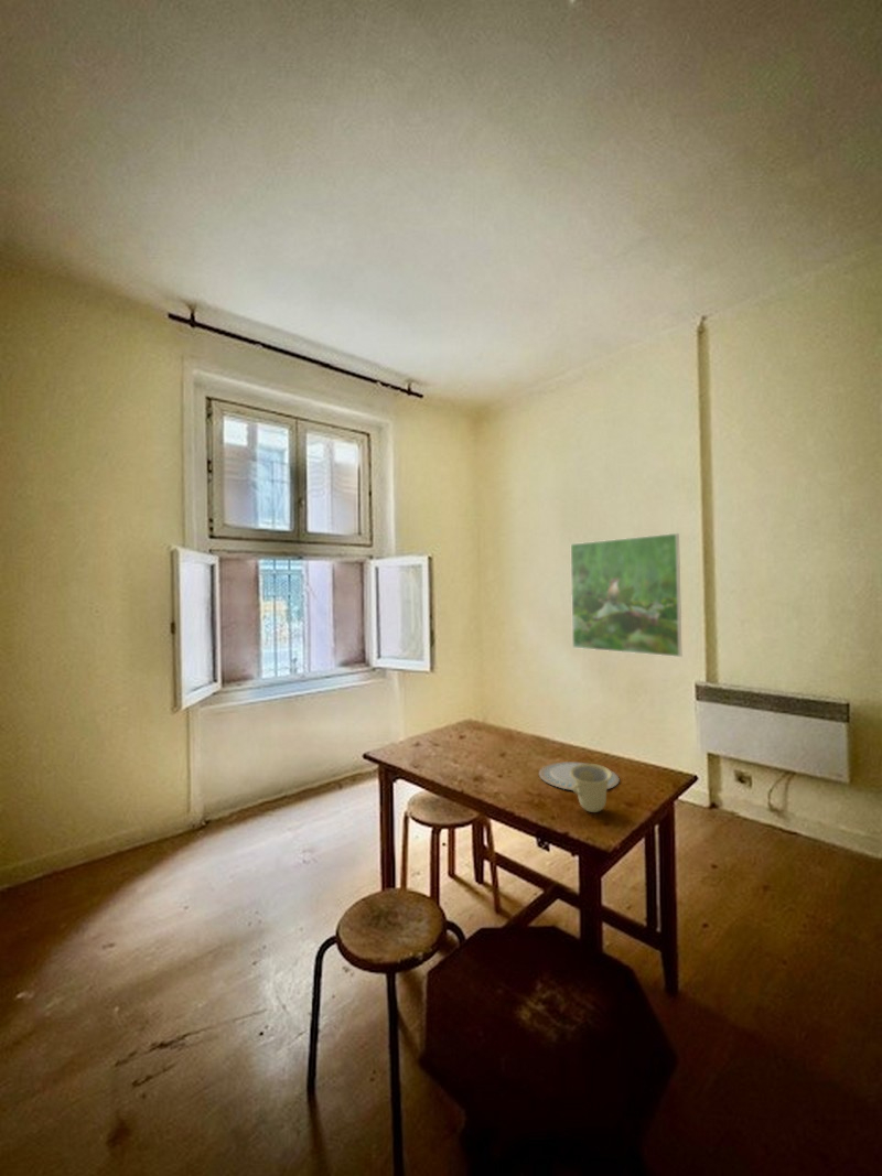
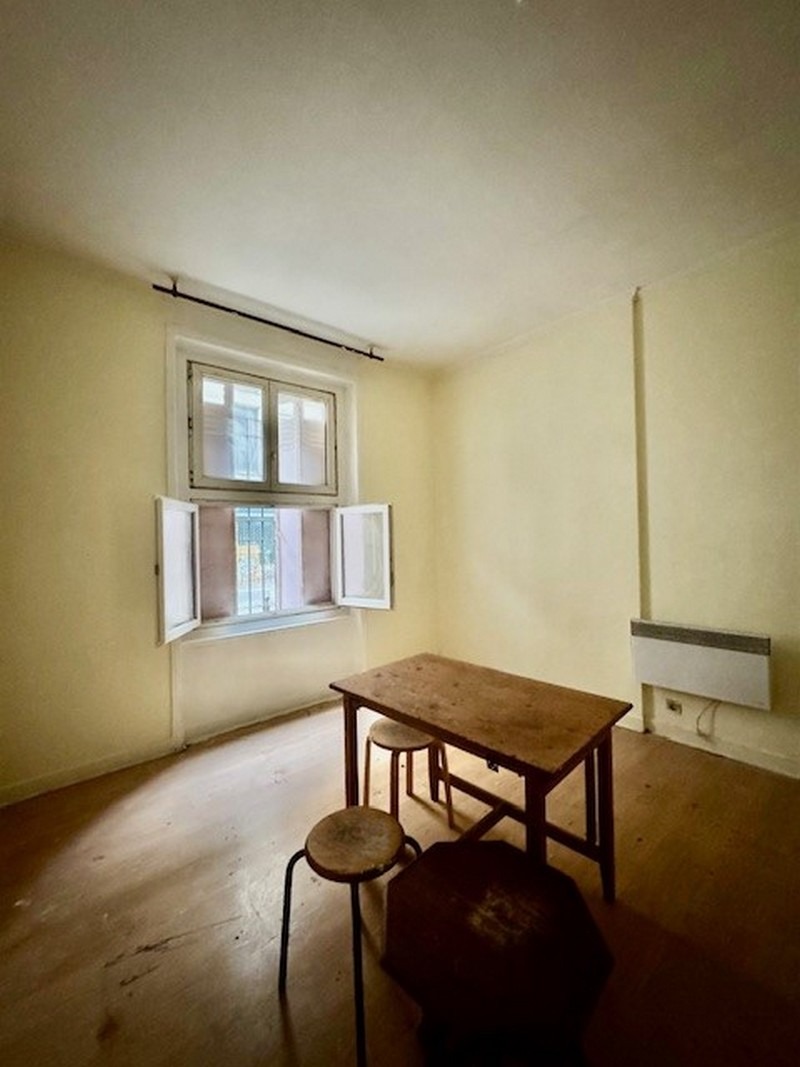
- cup [570,763,612,813]
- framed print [570,532,682,658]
- chinaware [538,760,621,791]
